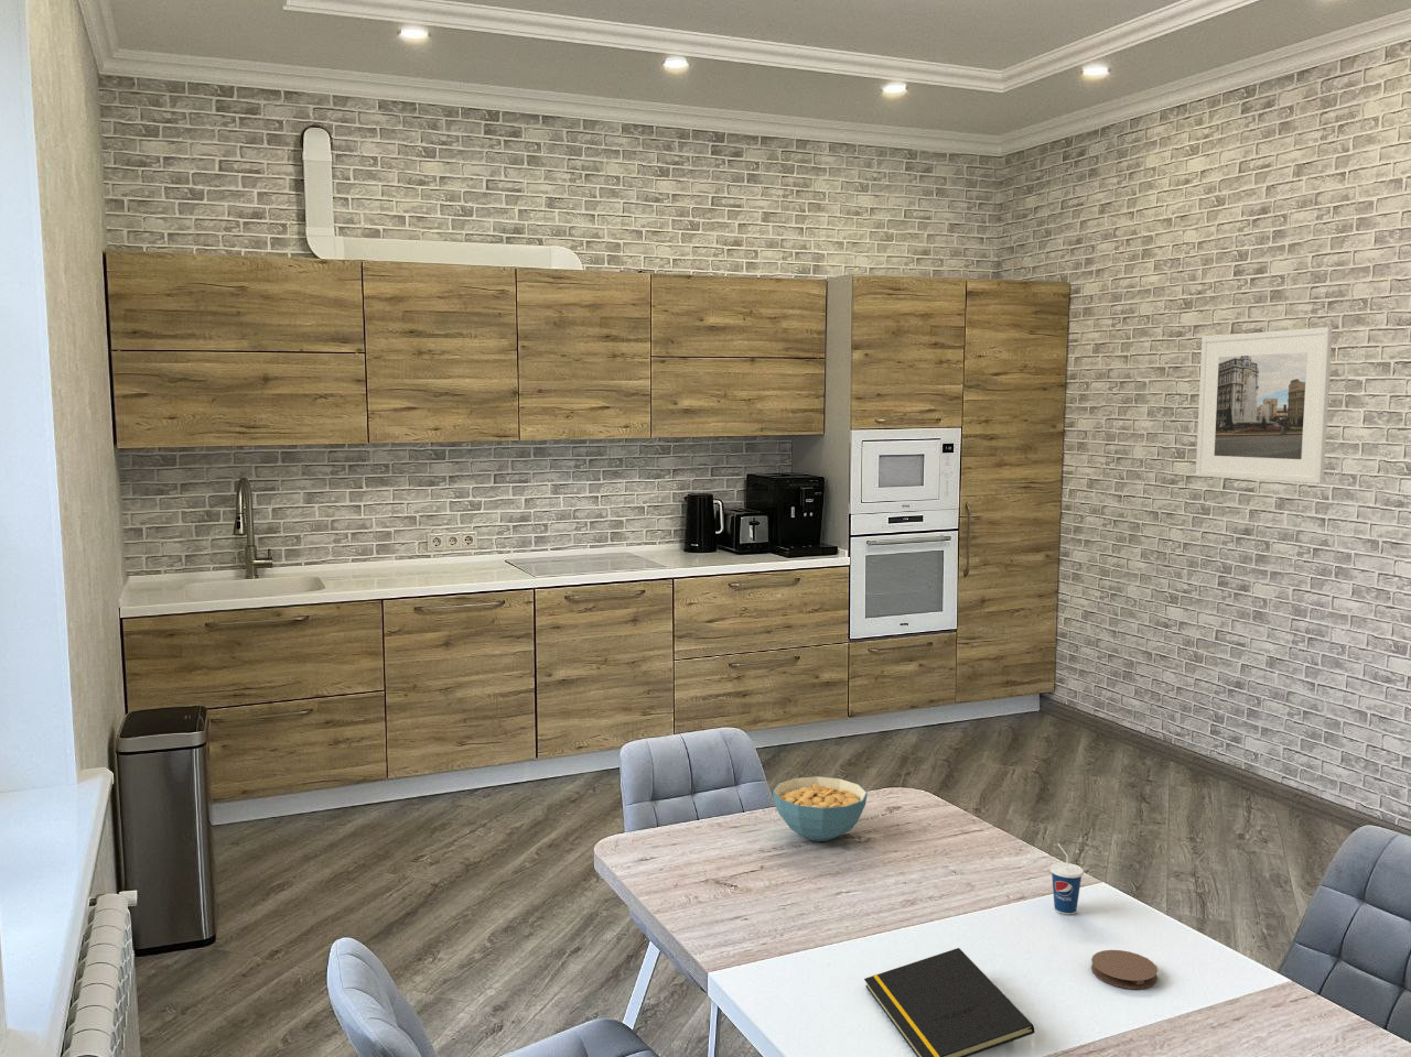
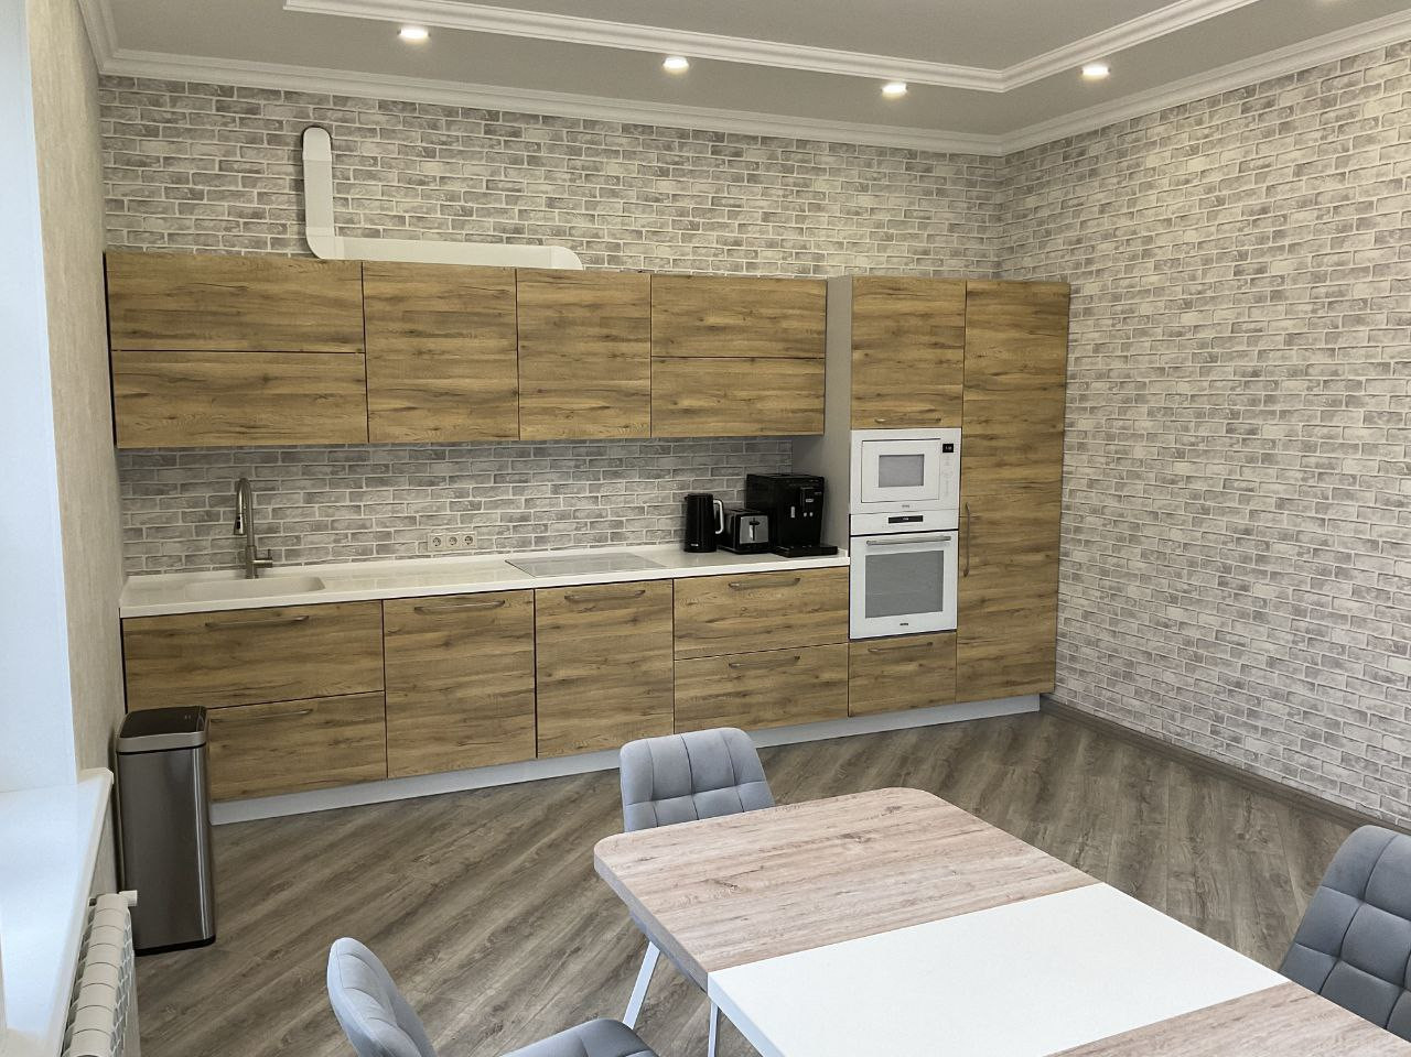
- cup [1050,843,1084,915]
- cereal bowl [772,775,869,843]
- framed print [1195,326,1334,484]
- notepad [863,947,1035,1057]
- coaster [1090,949,1159,990]
